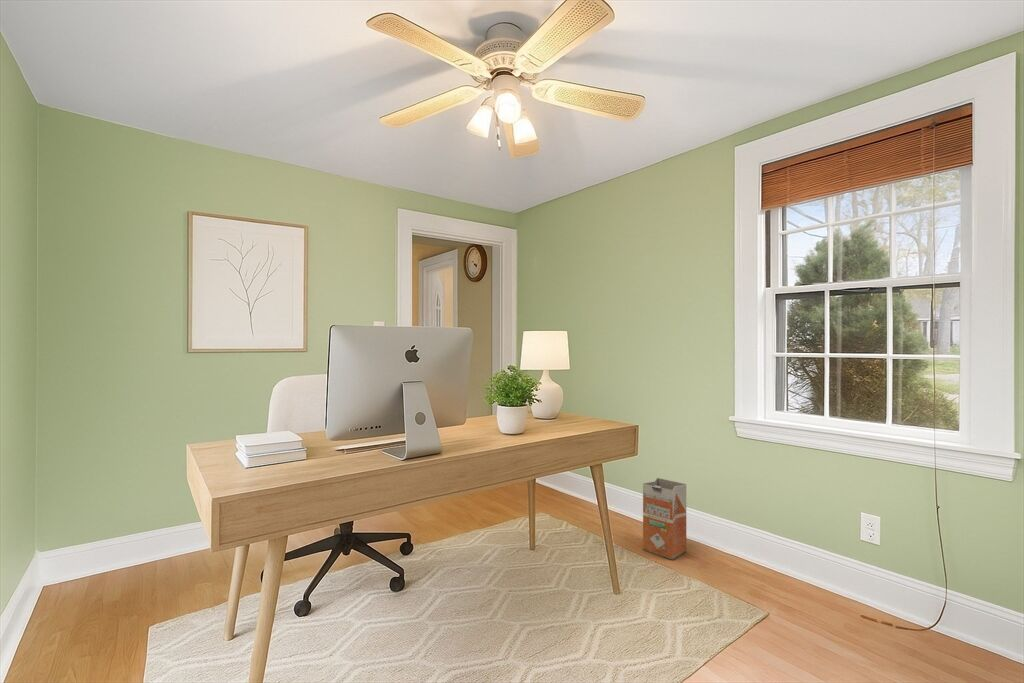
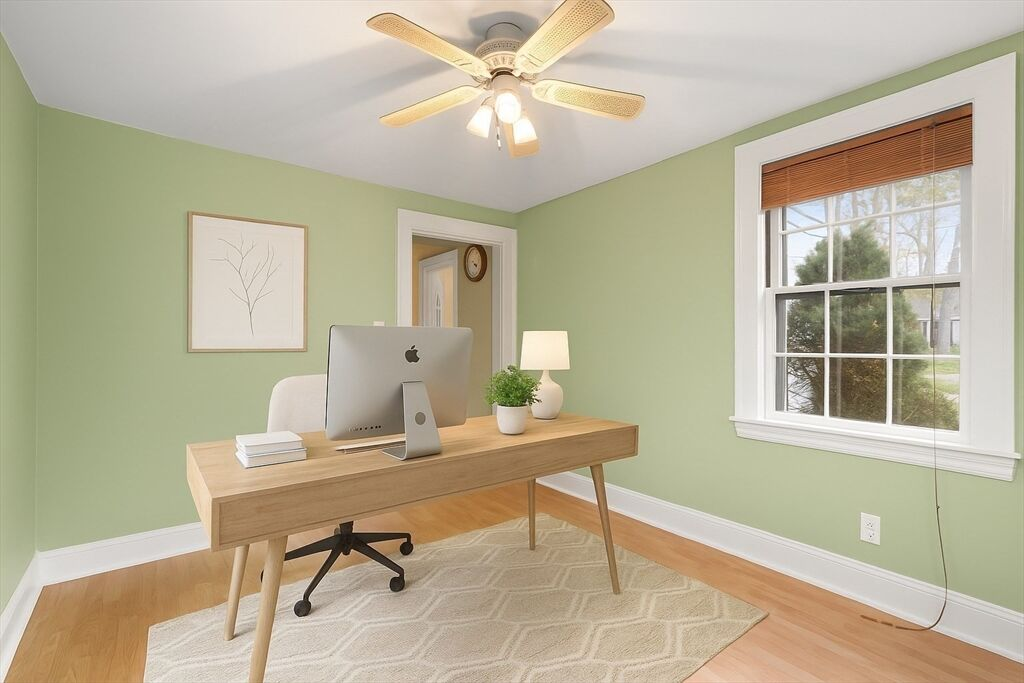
- waste bin [642,477,687,561]
